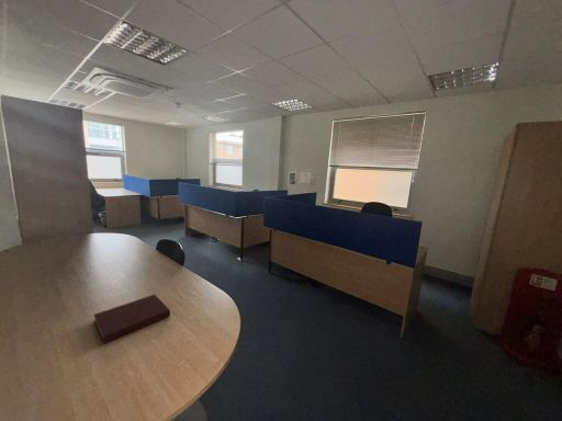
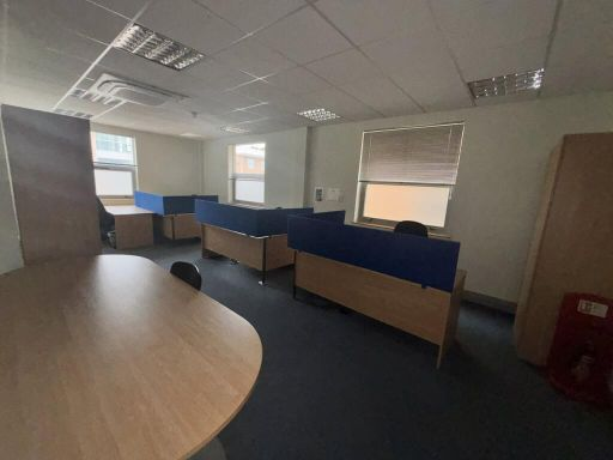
- notebook [92,294,171,344]
